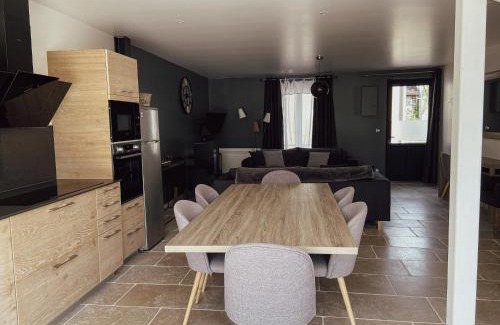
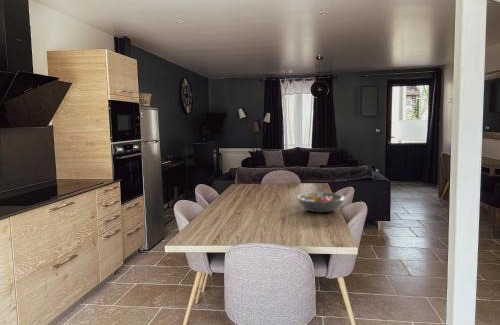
+ fruit bowl [296,191,346,213]
